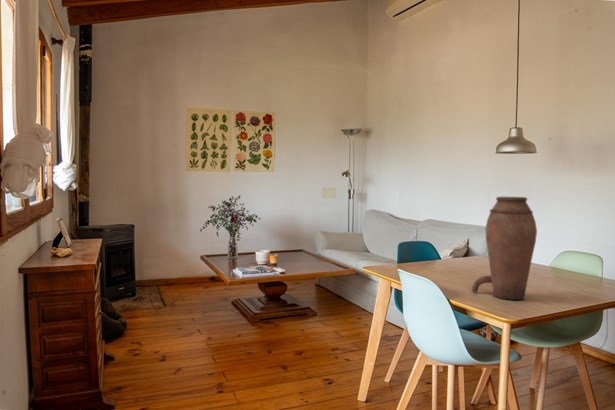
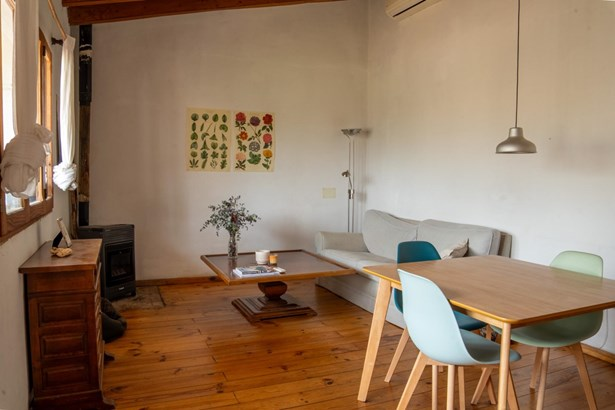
- vase [471,196,538,301]
